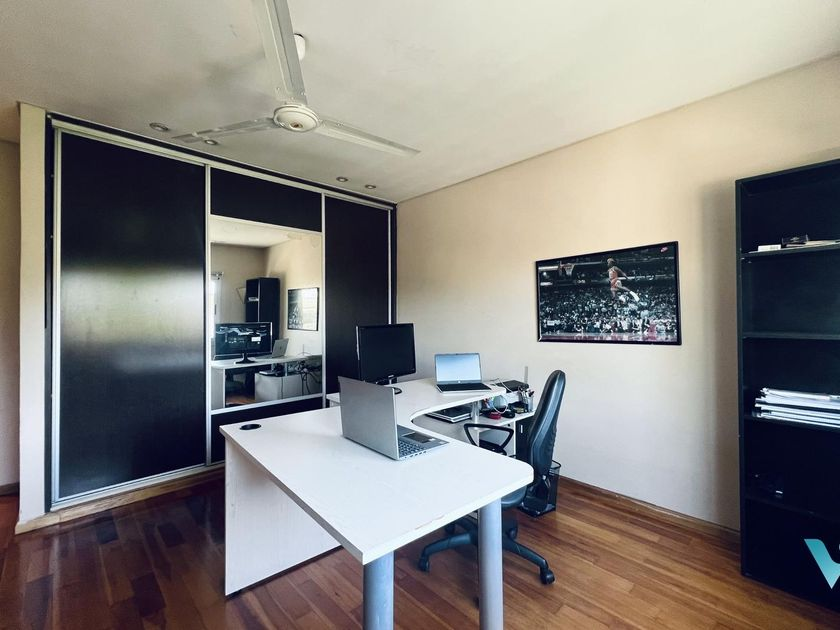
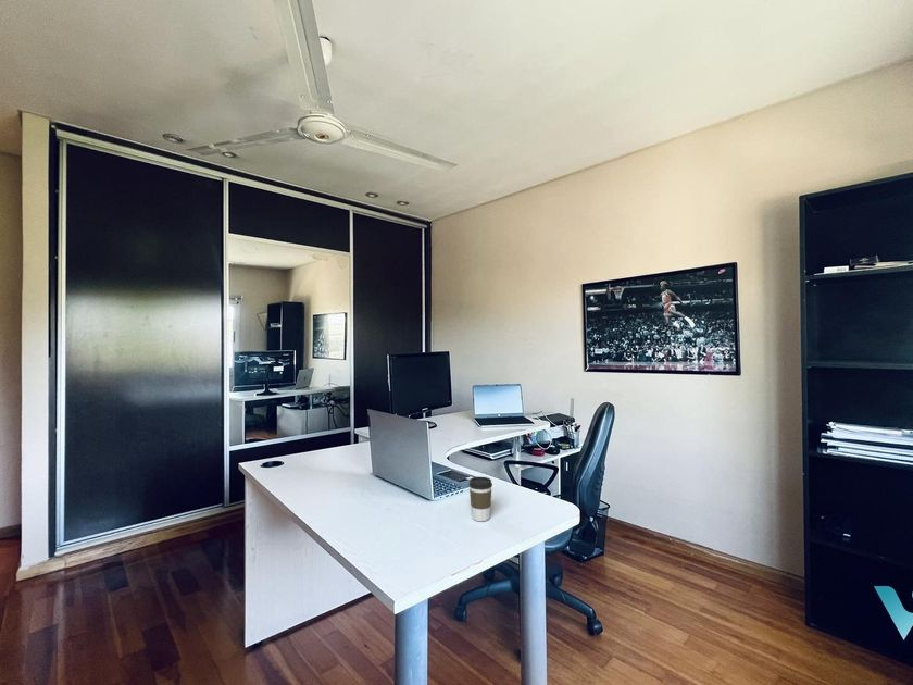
+ coffee cup [467,475,493,522]
